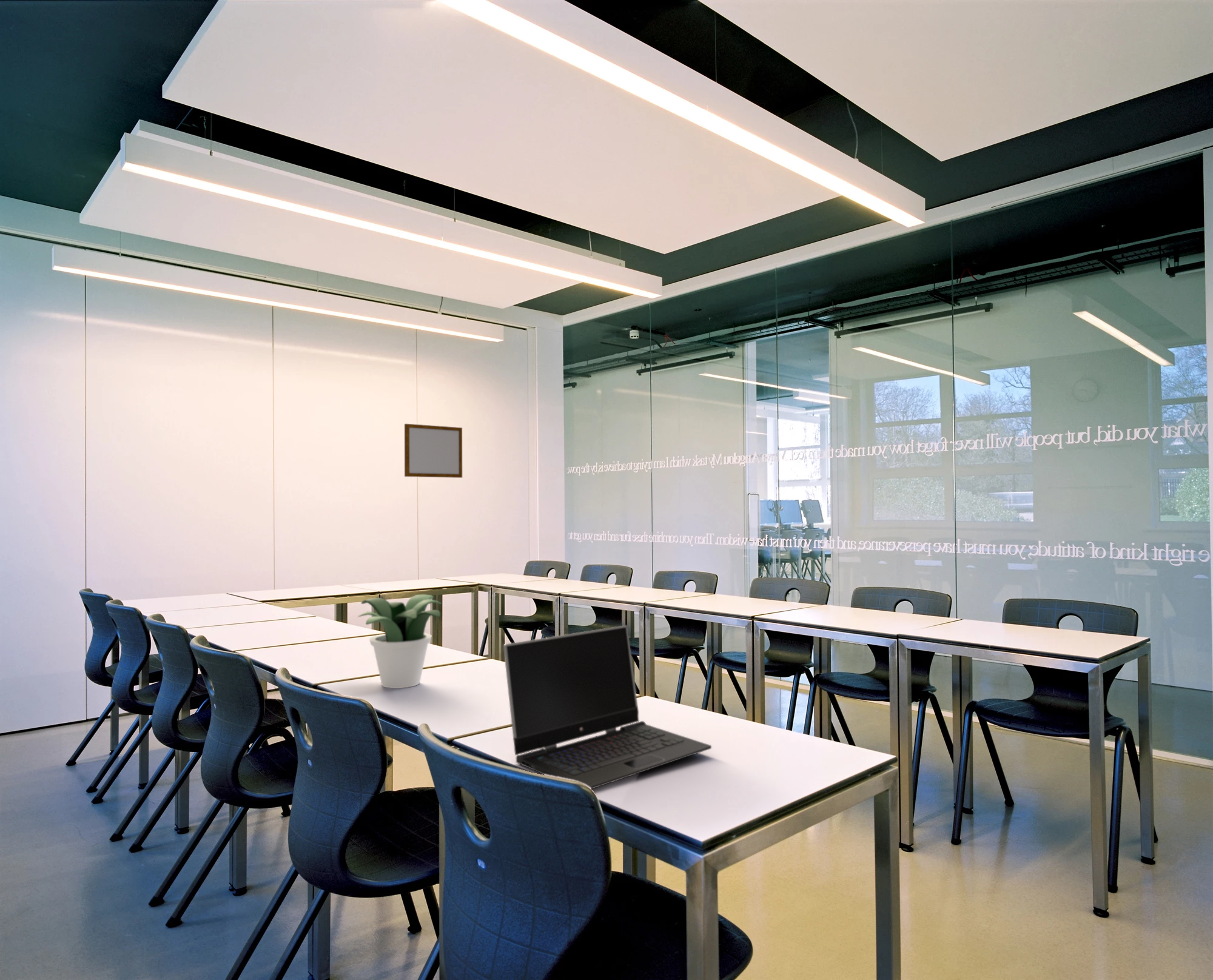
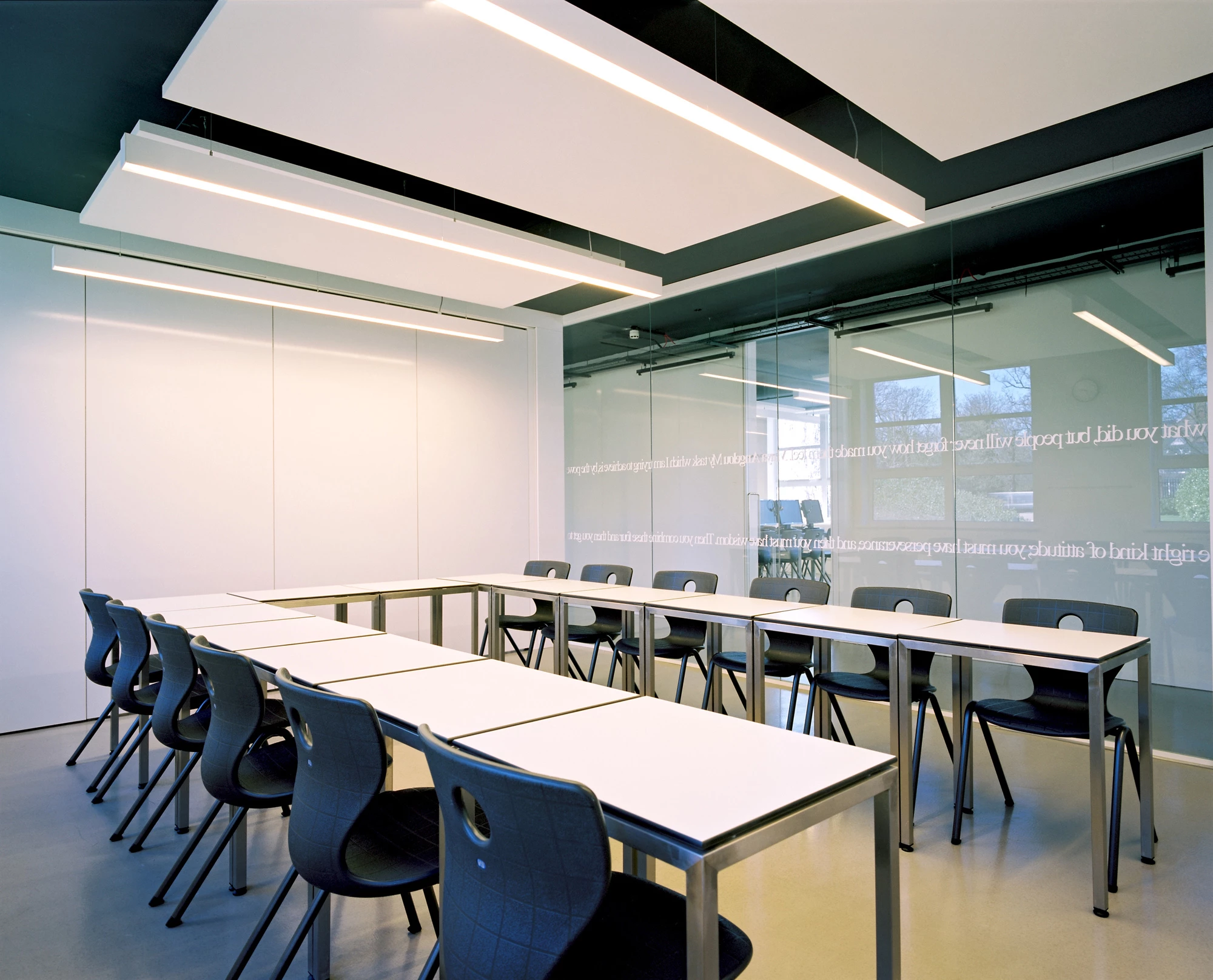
- potted plant [357,594,442,689]
- writing board [404,423,463,478]
- laptop computer [503,625,712,790]
